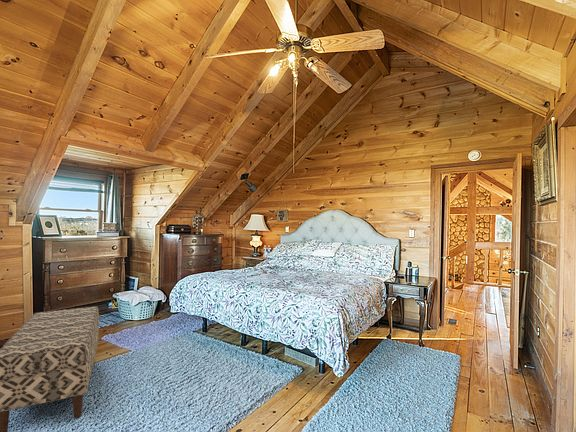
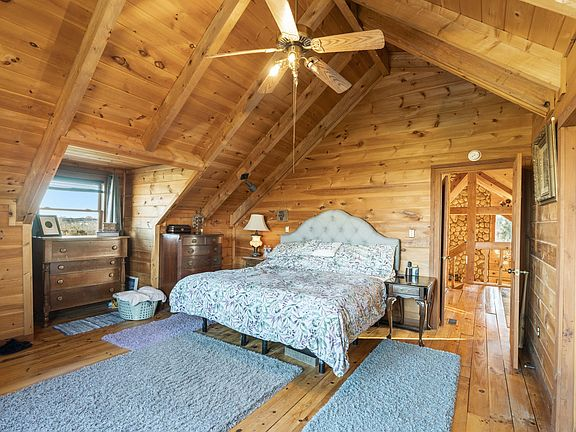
- bench [0,305,100,432]
